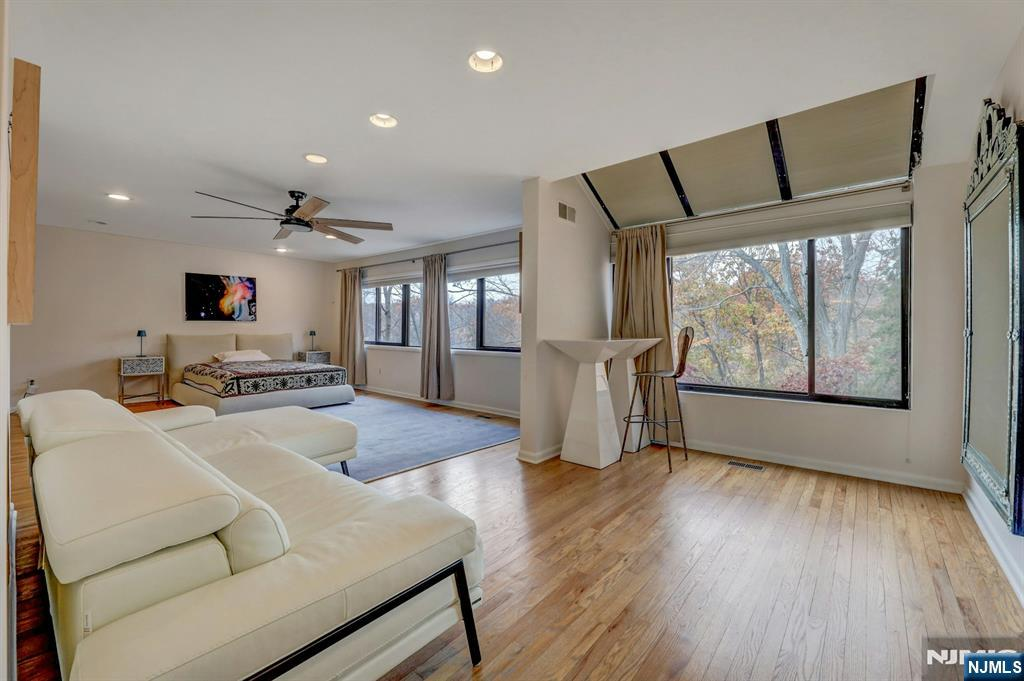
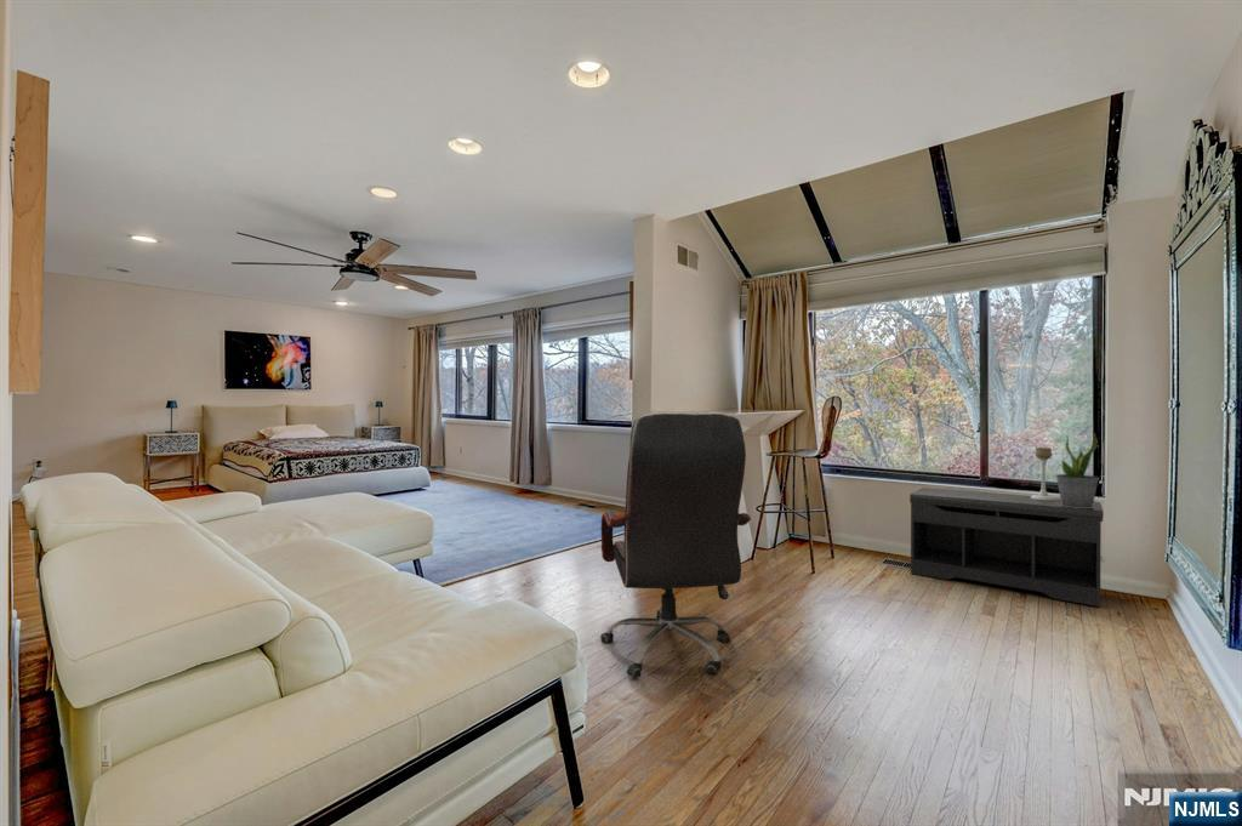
+ candle holder [1031,446,1056,501]
+ potted plant [1055,433,1100,508]
+ office chair [599,410,752,679]
+ bench [908,486,1105,608]
